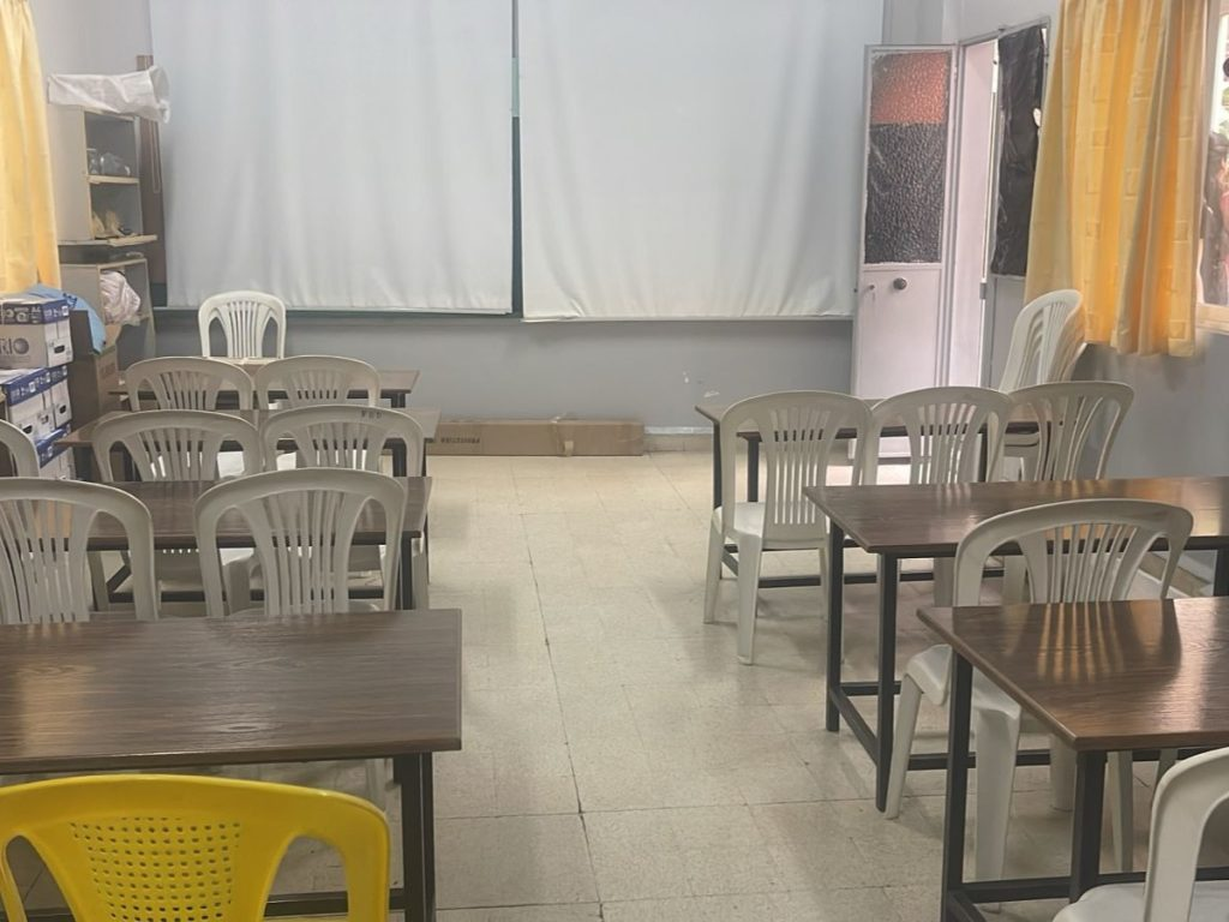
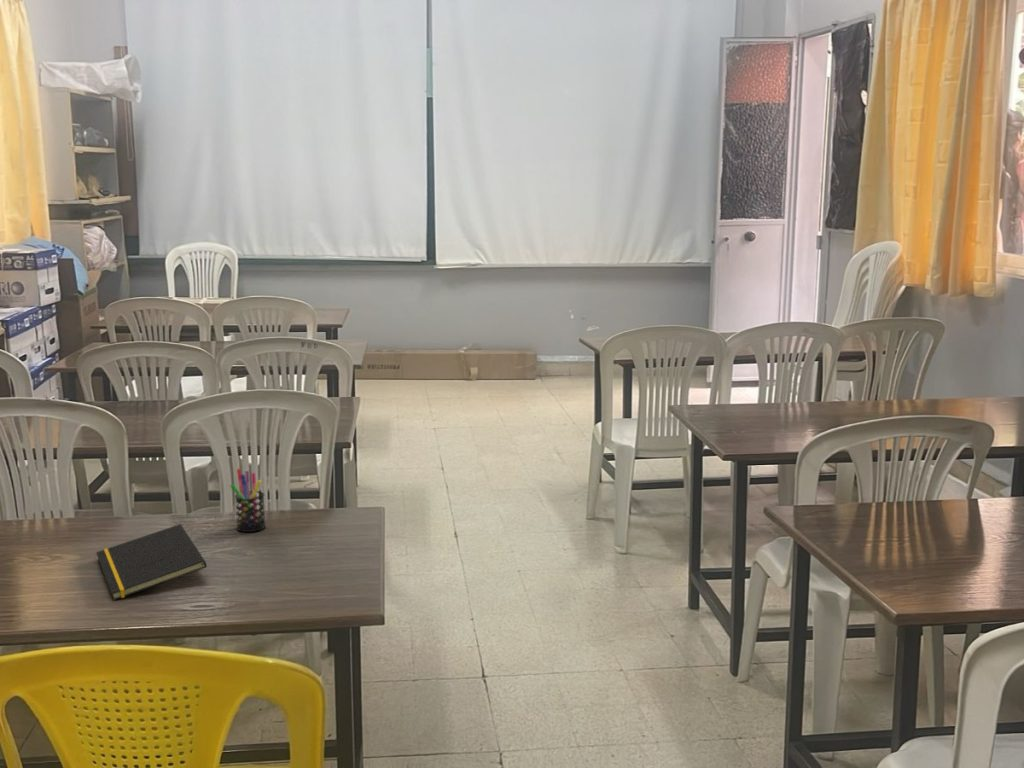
+ notepad [95,523,208,601]
+ pen holder [229,468,267,533]
